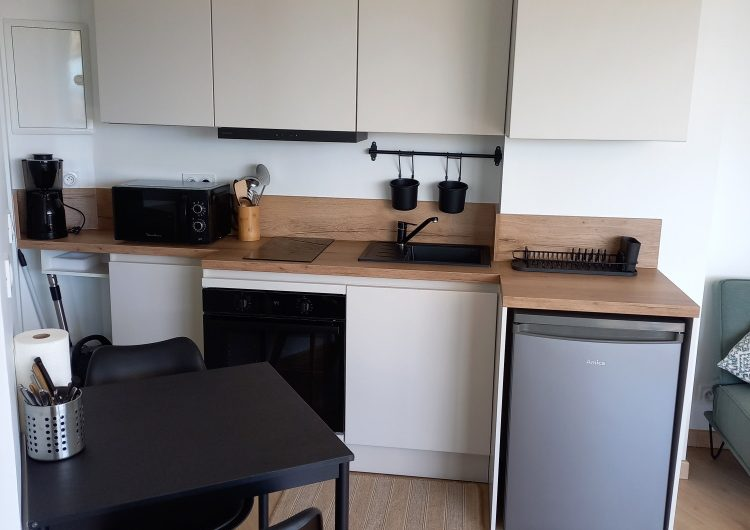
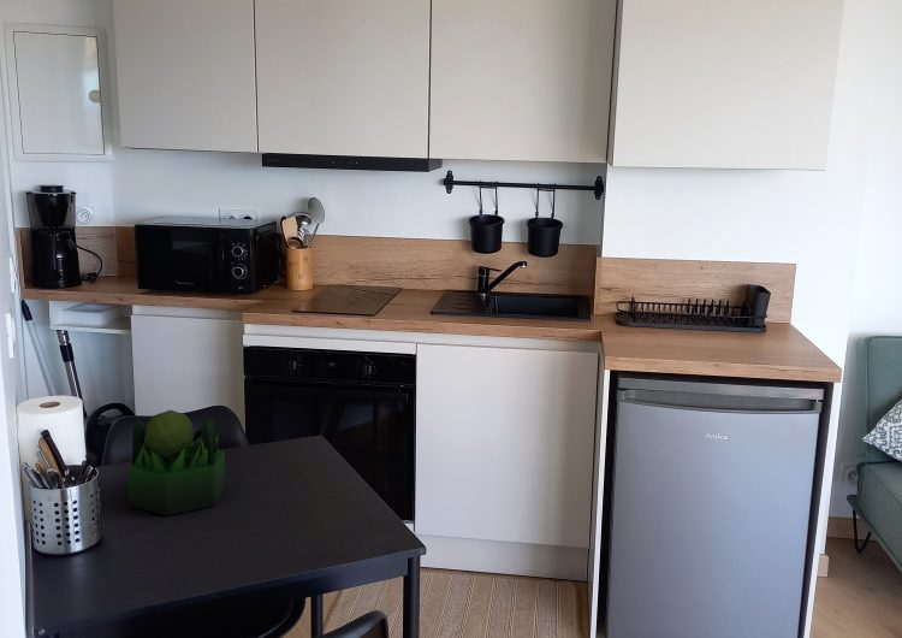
+ plant [127,409,226,516]
